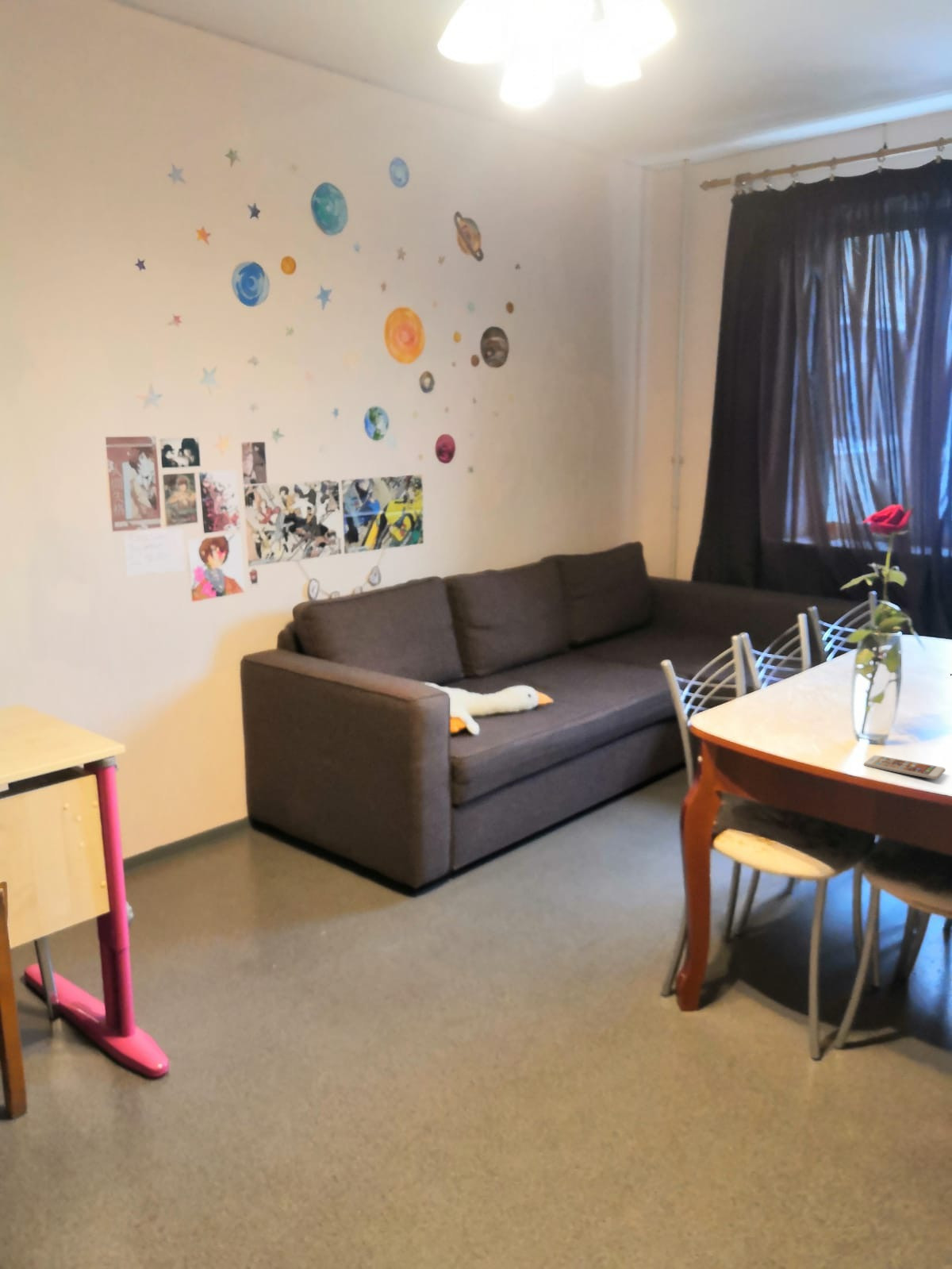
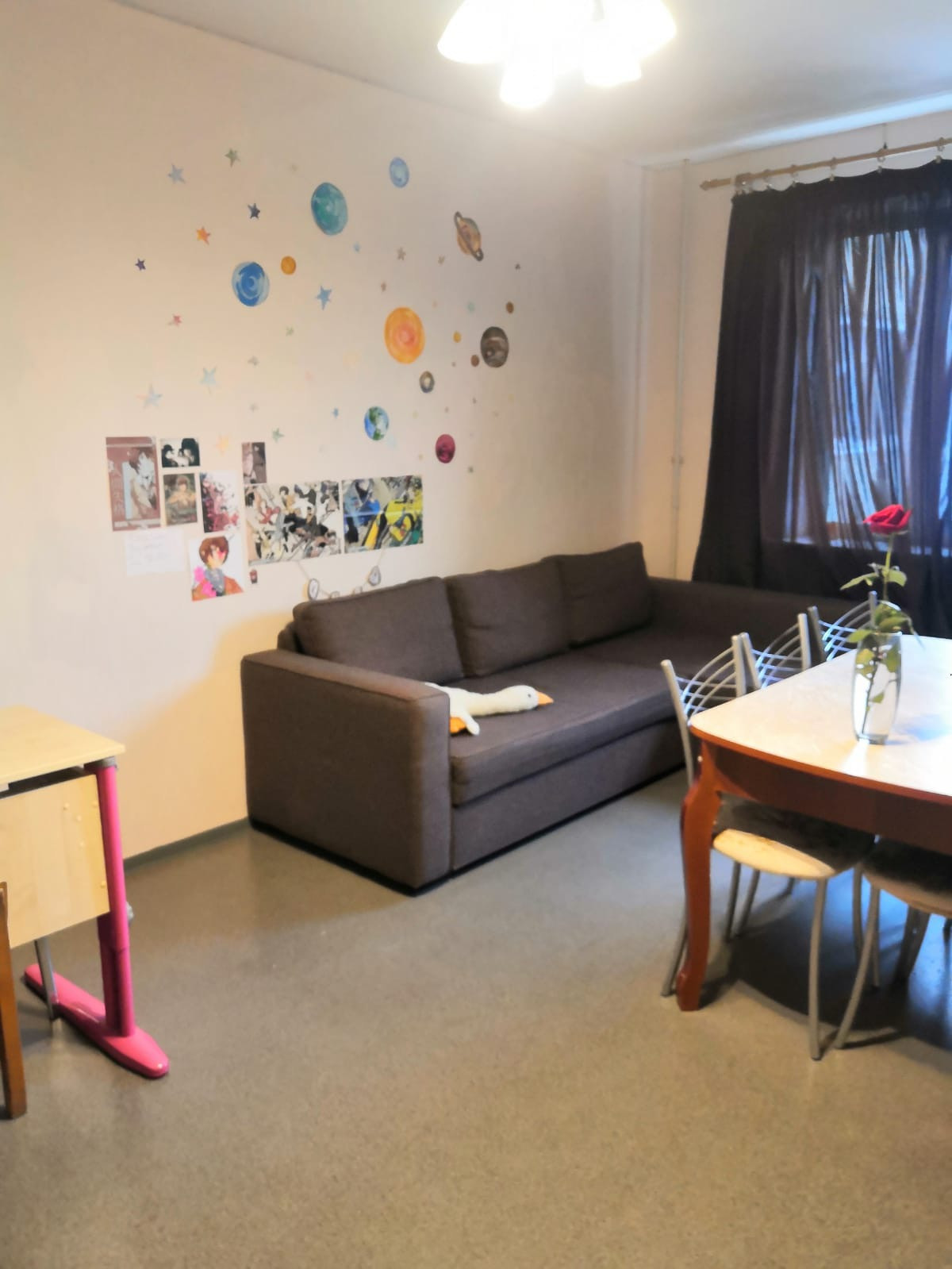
- smartphone [863,755,946,780]
